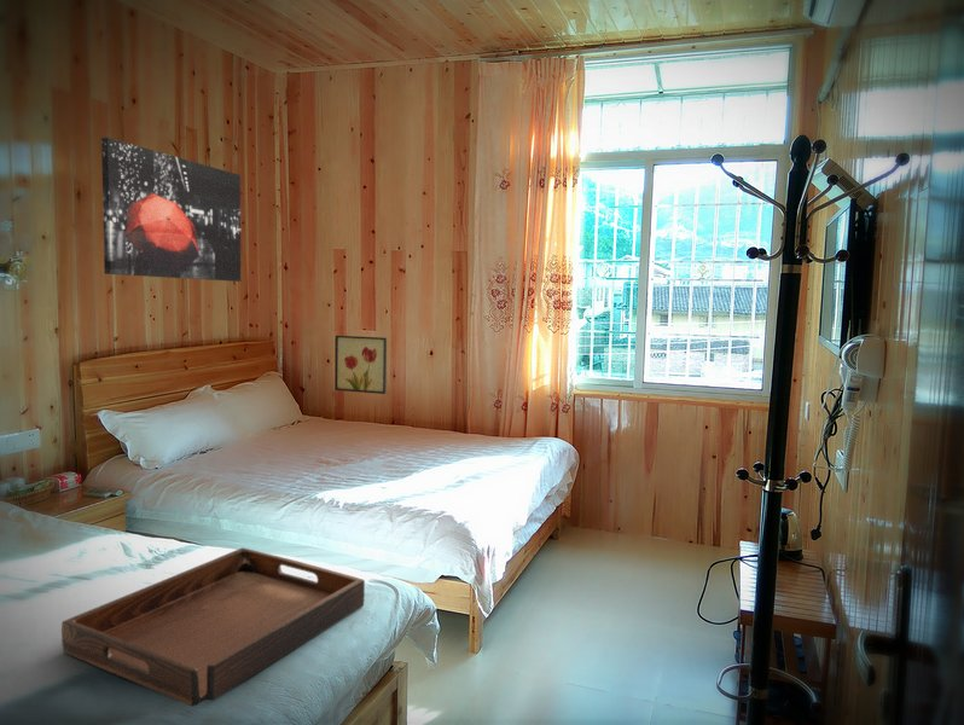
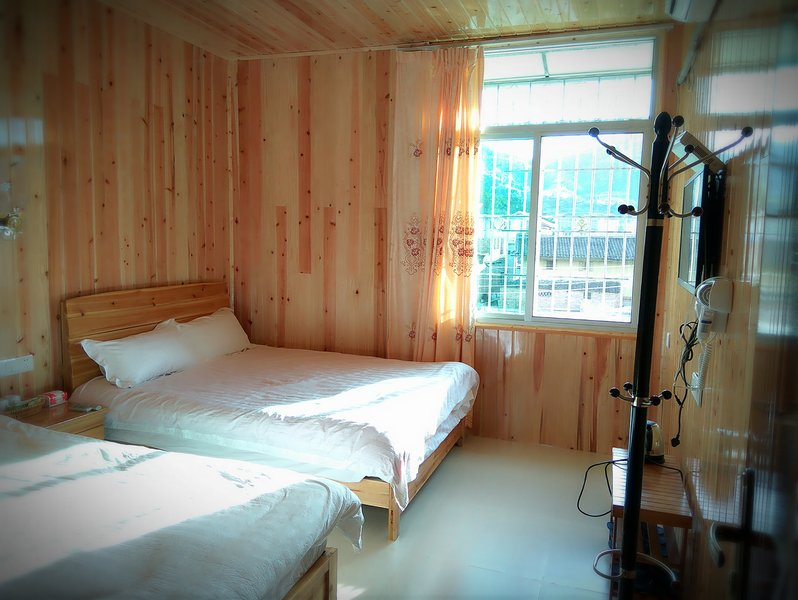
- wall art [100,137,242,283]
- serving tray [60,546,366,707]
- wall art [333,335,388,395]
